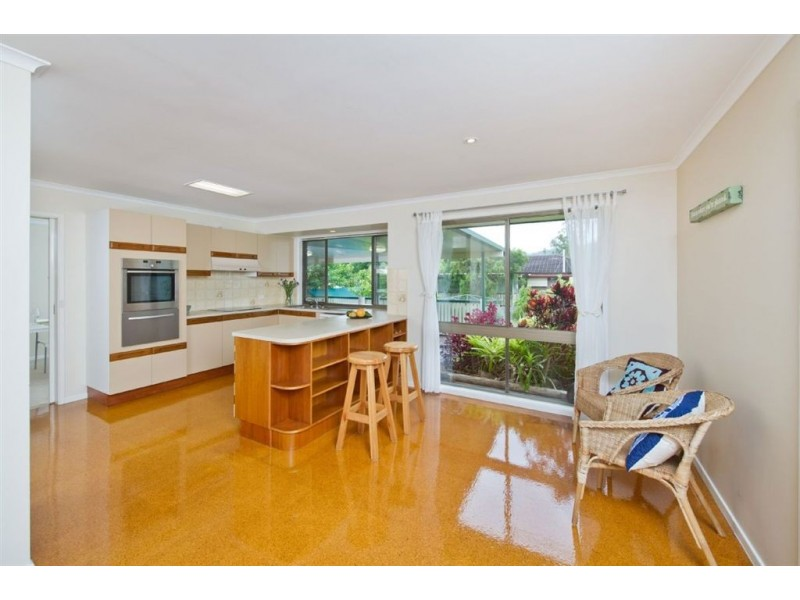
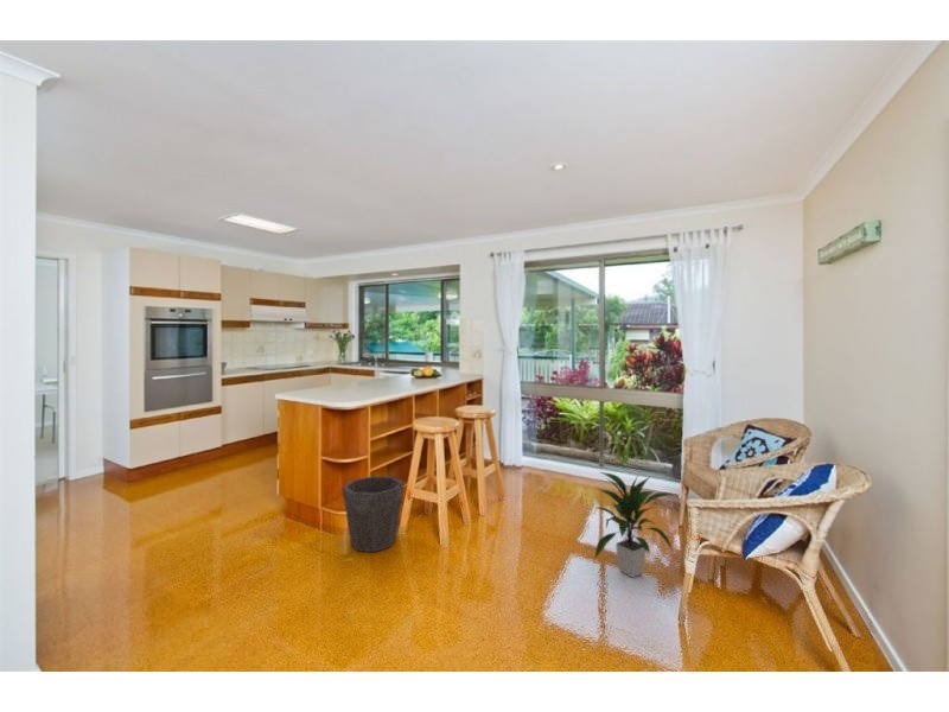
+ indoor plant [593,470,676,579]
+ waste bin [342,475,406,553]
